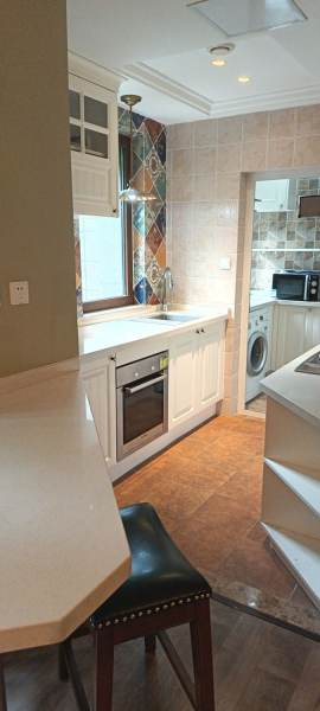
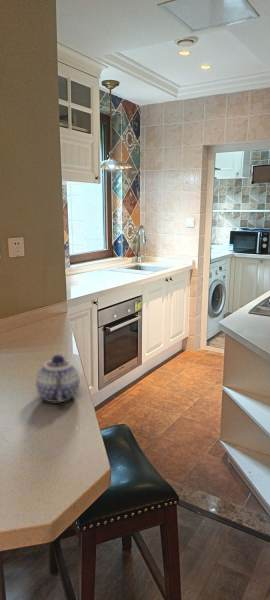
+ teapot [35,354,81,403]
